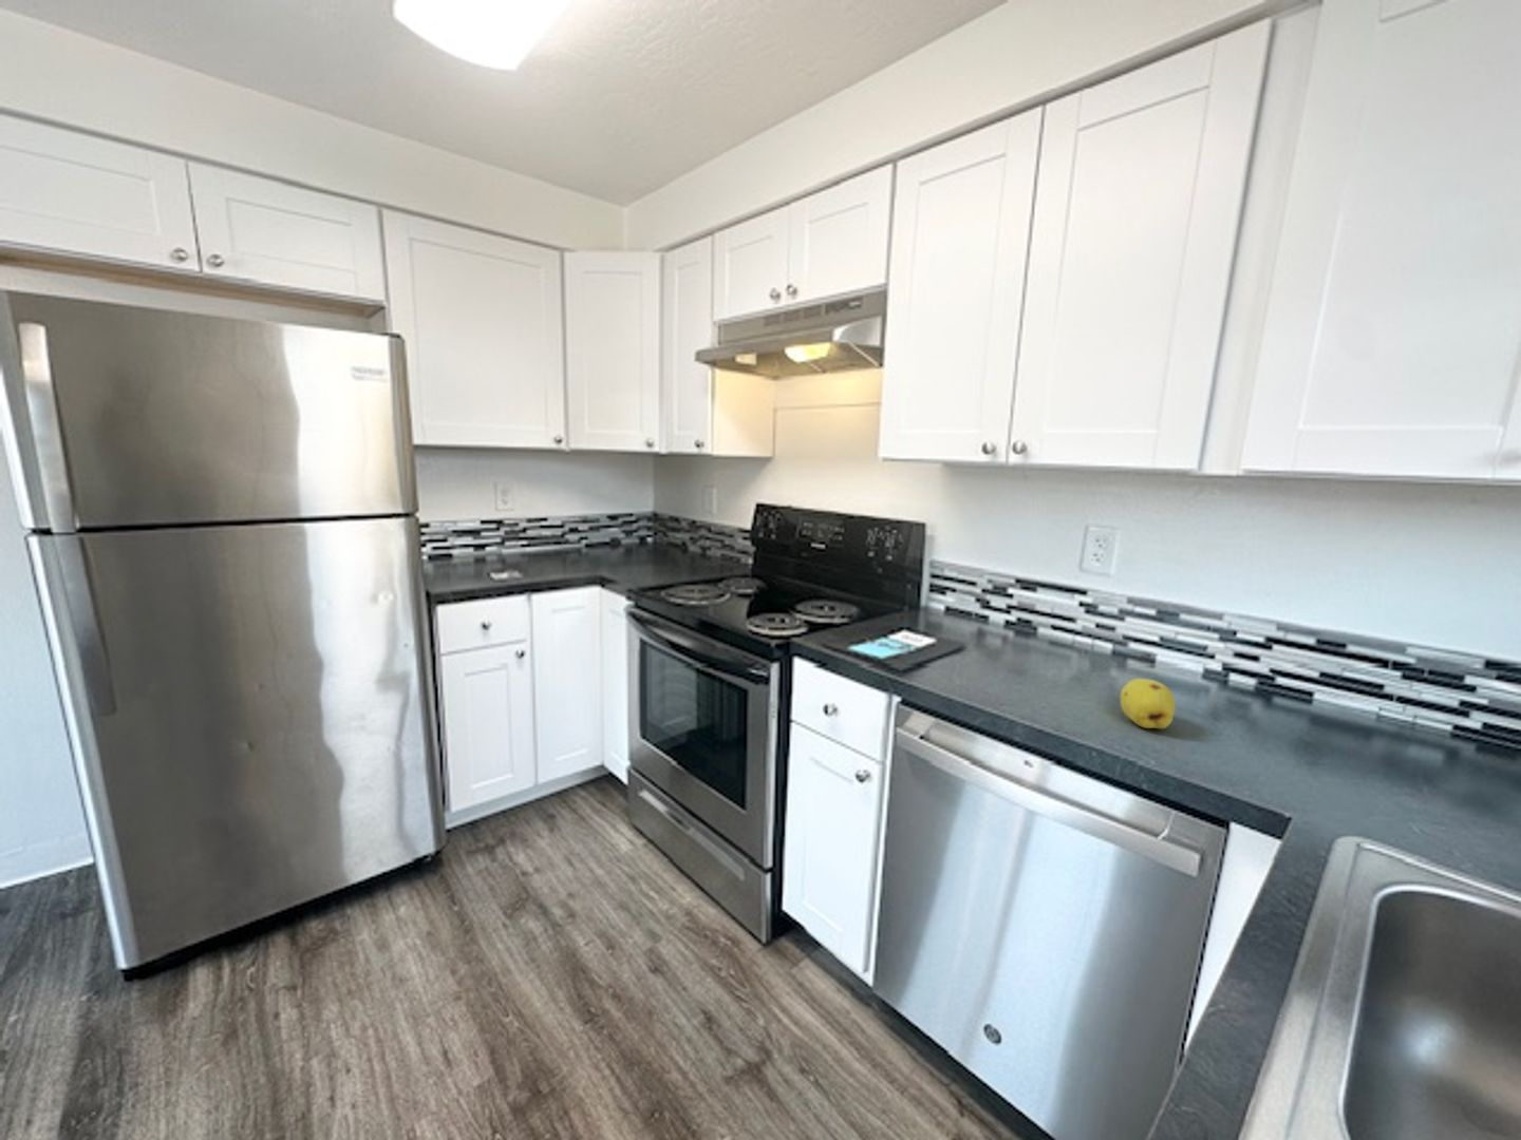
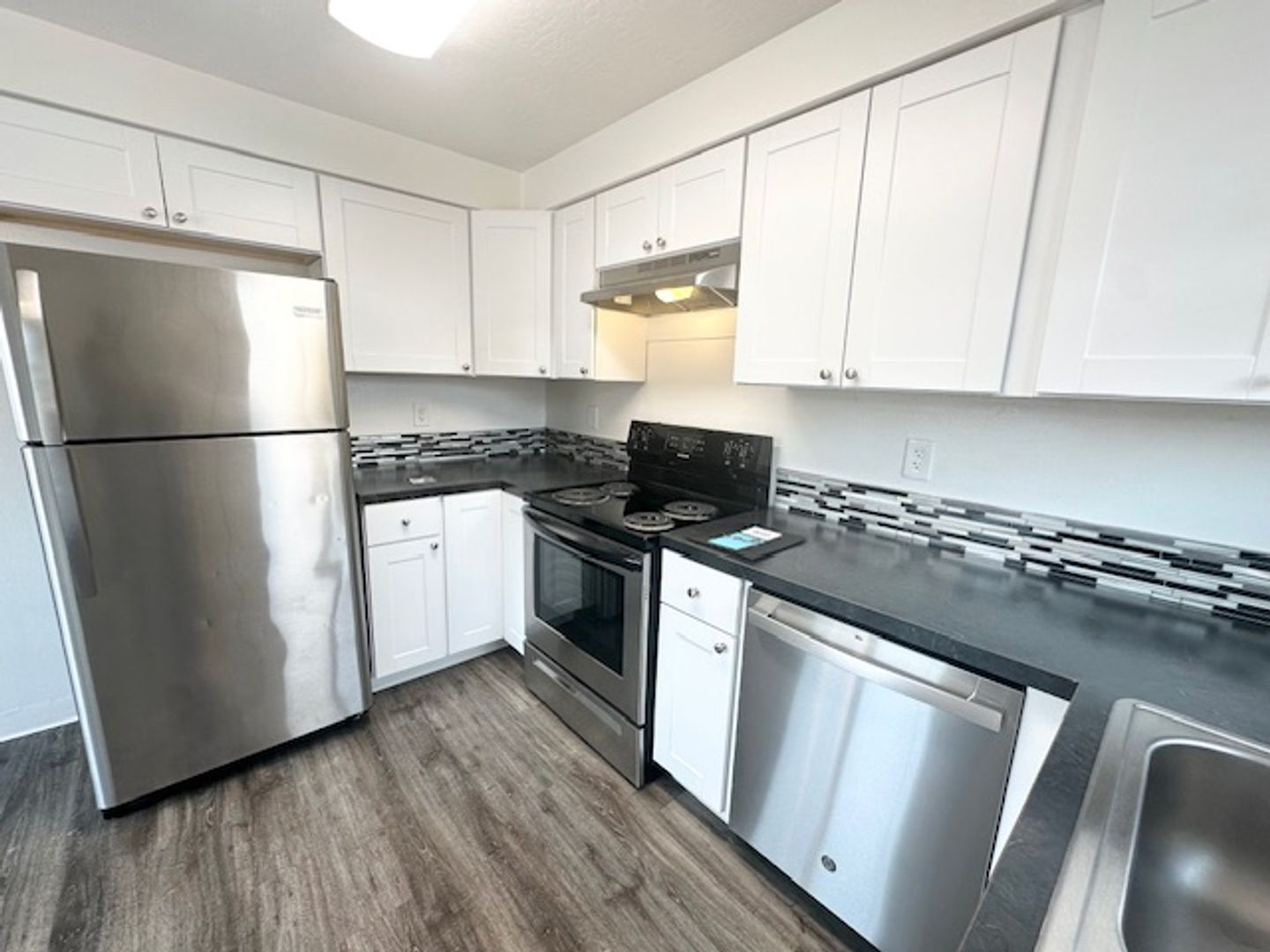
- fruit [1120,678,1176,729]
